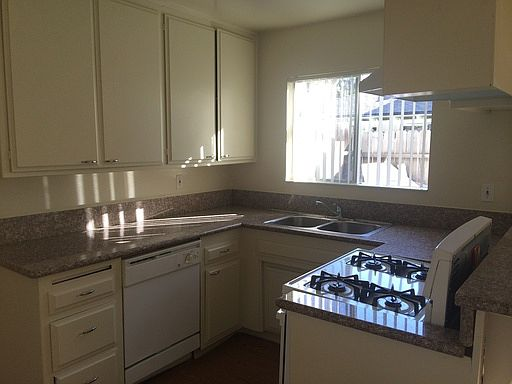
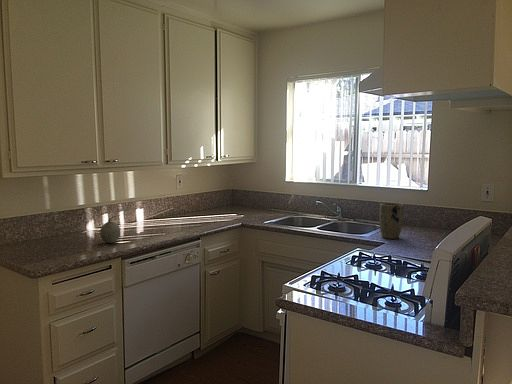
+ fruit [99,214,121,244]
+ plant pot [378,202,404,240]
